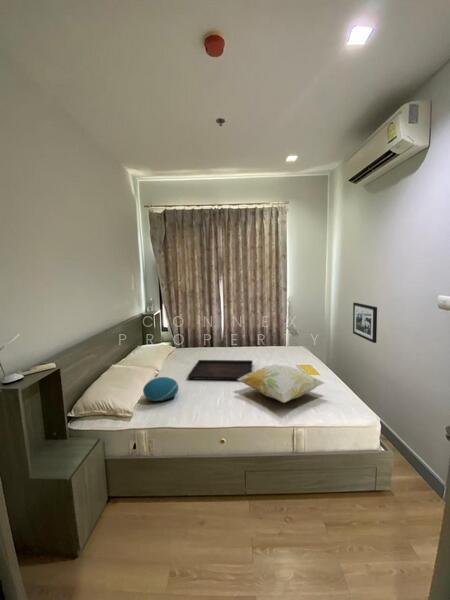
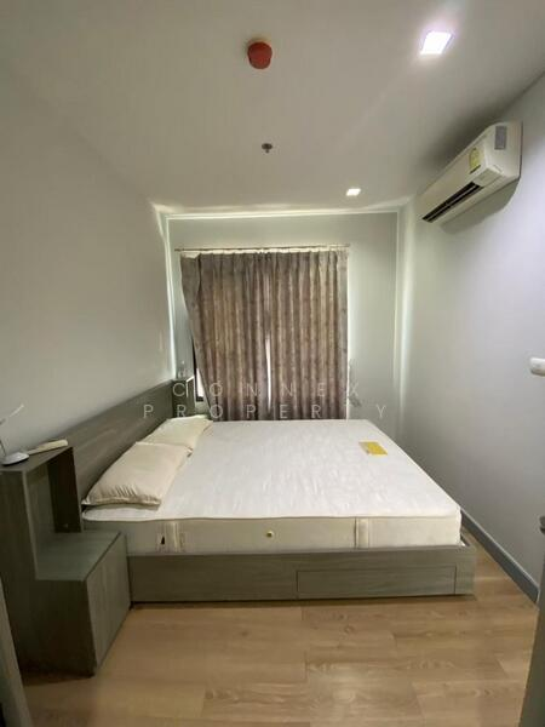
- picture frame [352,302,378,344]
- serving tray [187,359,254,382]
- cushion [142,376,179,402]
- decorative pillow [236,364,325,404]
